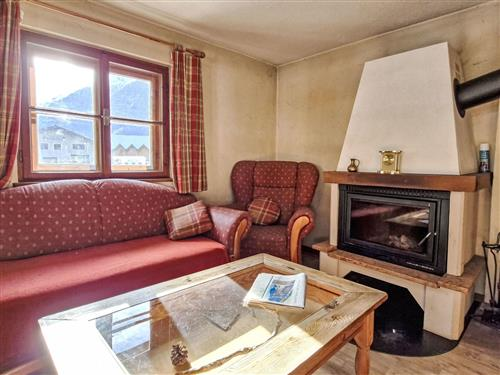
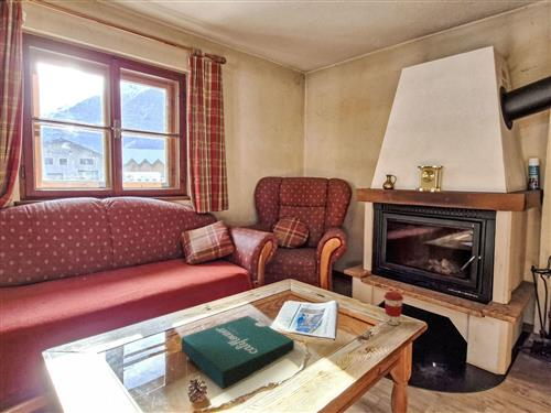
+ coffee cup [383,291,404,326]
+ pizza box [181,315,295,390]
